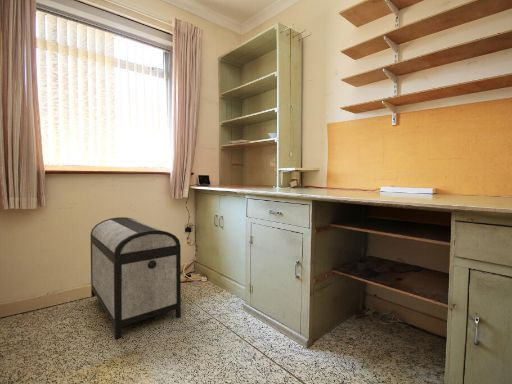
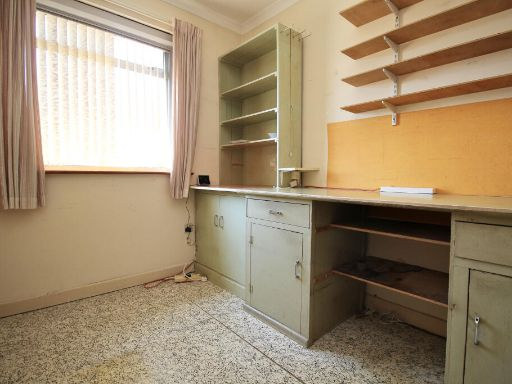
- storage chest [89,216,182,340]
